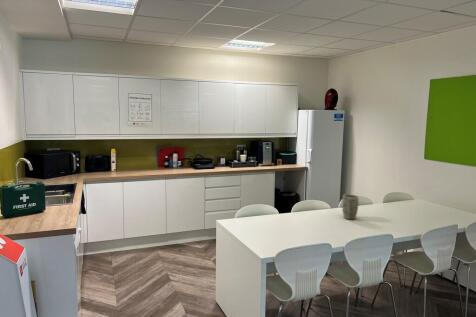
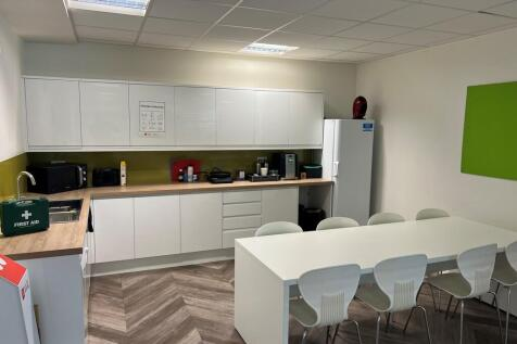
- plant pot [341,193,360,220]
